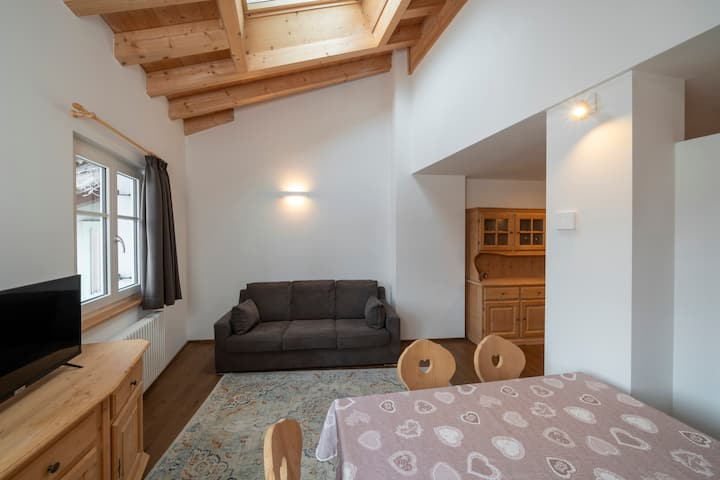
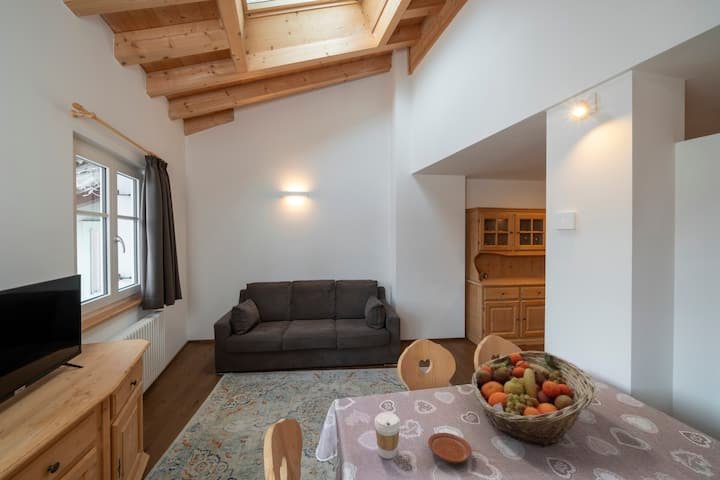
+ coffee cup [374,411,401,460]
+ fruit basket [471,350,597,448]
+ plate [427,432,472,464]
